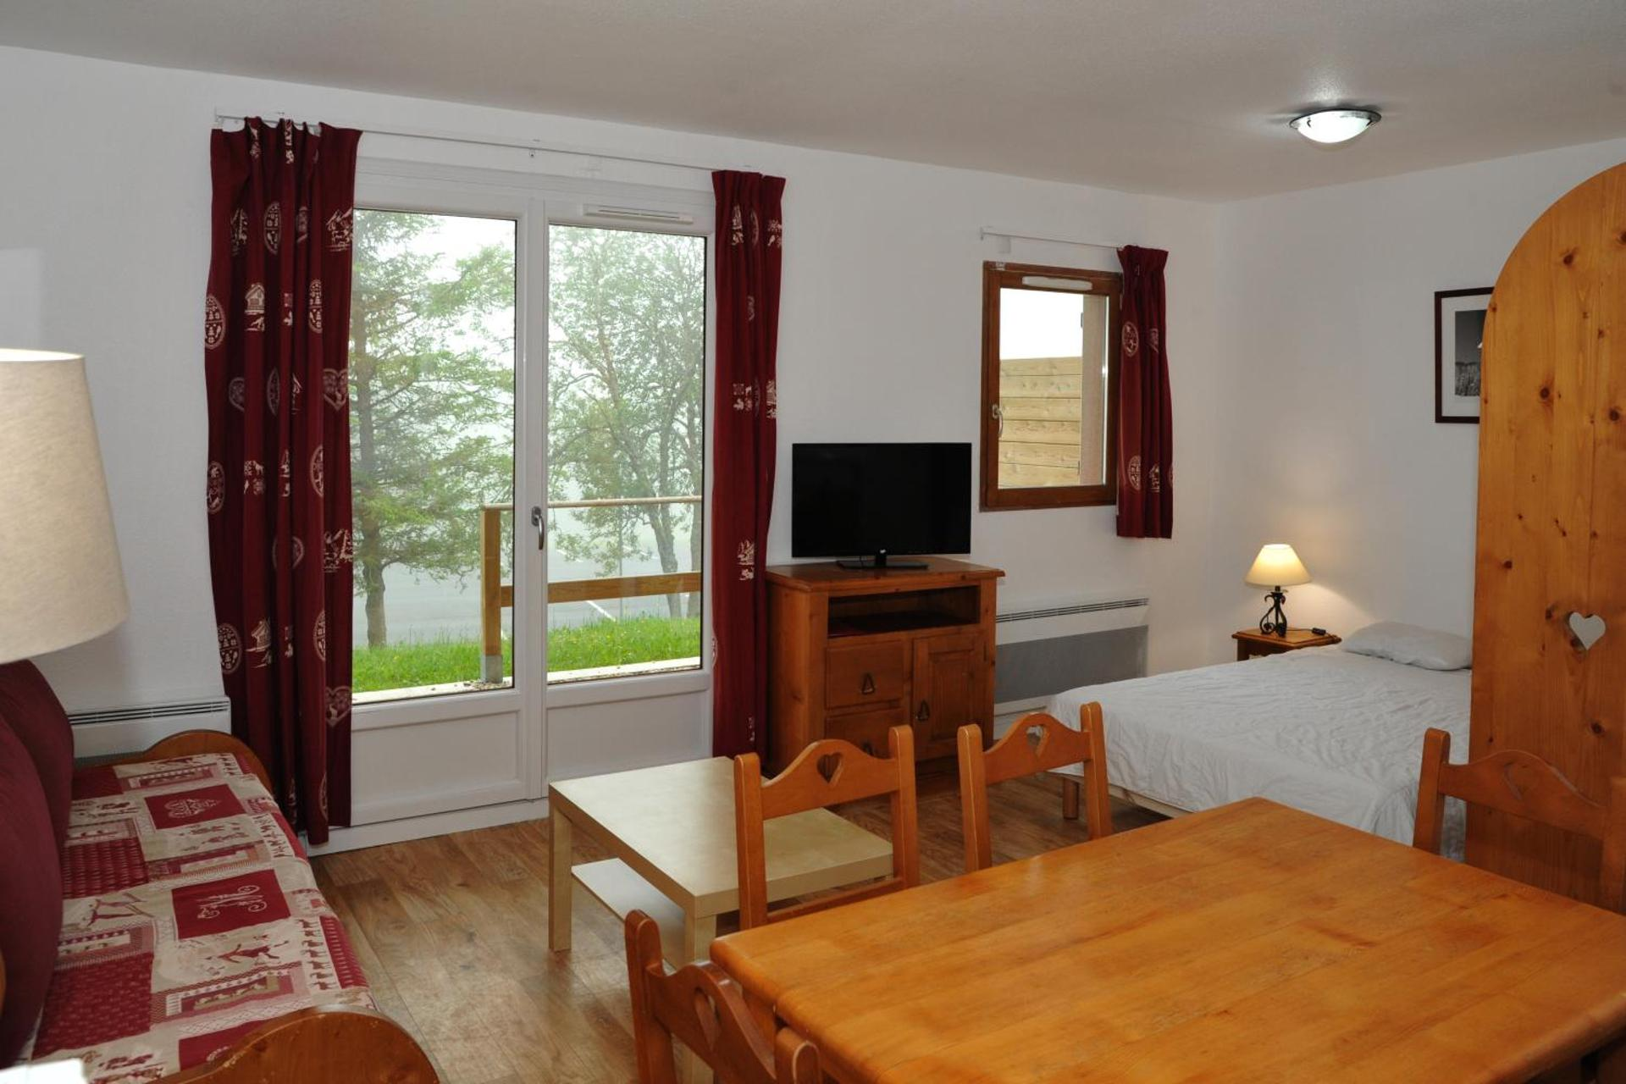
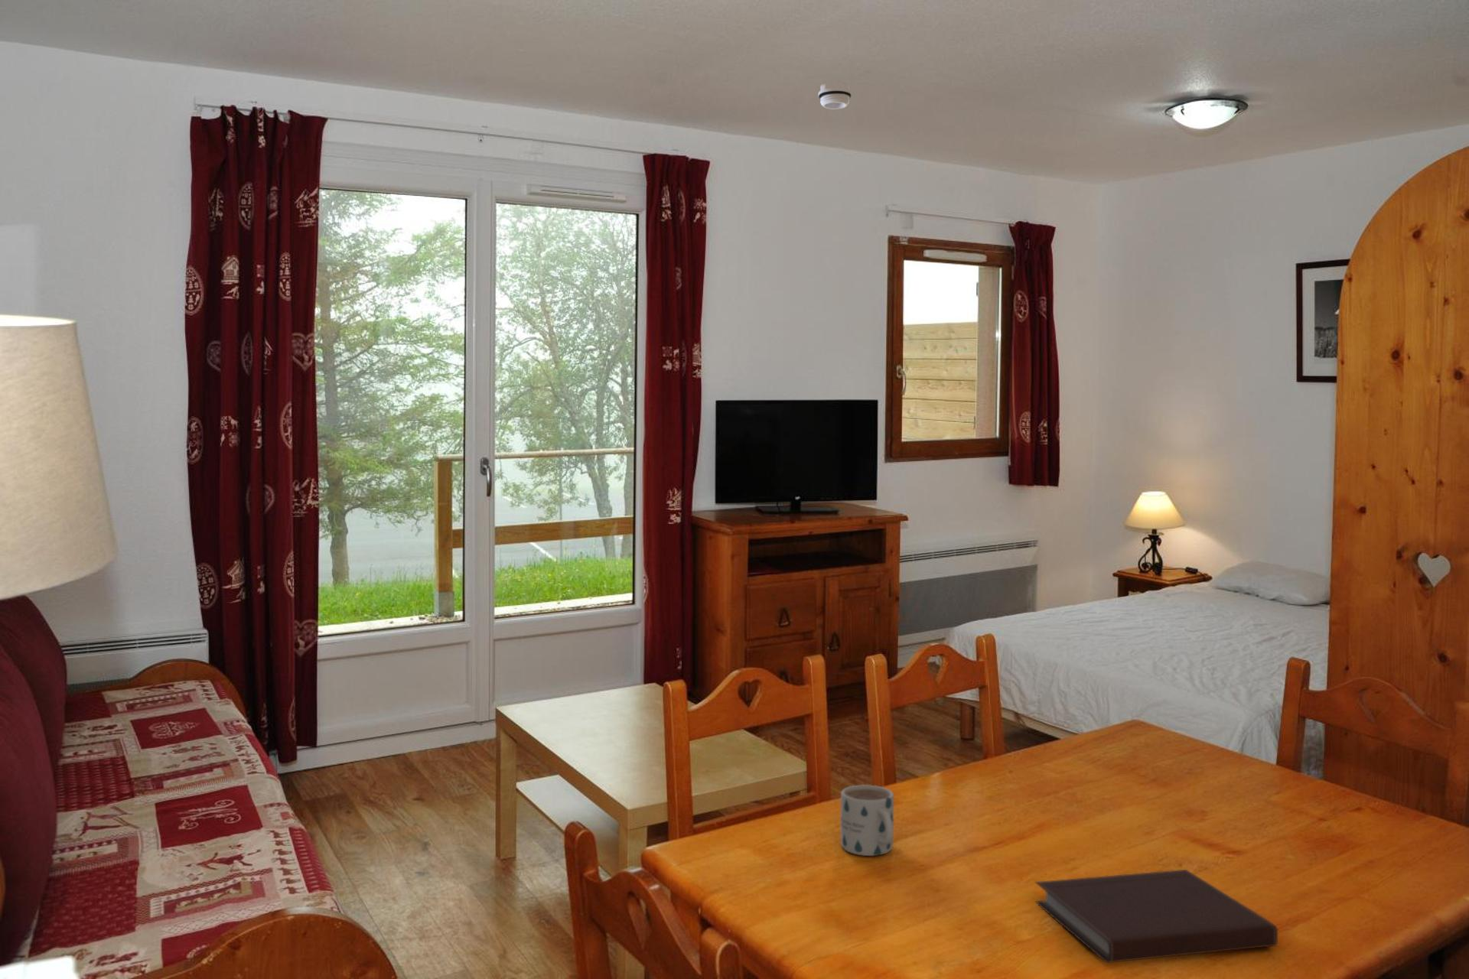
+ notebook [1034,869,1279,964]
+ mug [841,785,894,857]
+ smoke detector [818,81,853,110]
